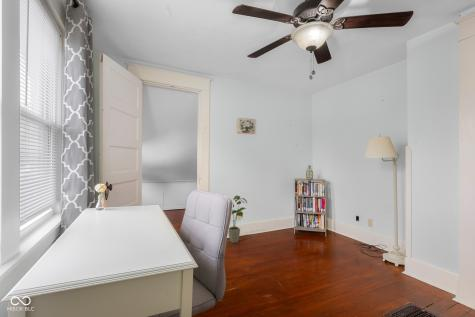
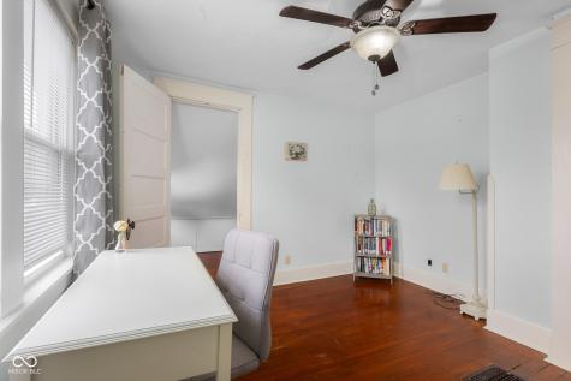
- house plant [228,195,248,244]
